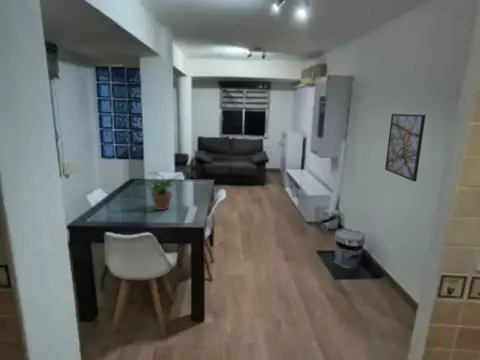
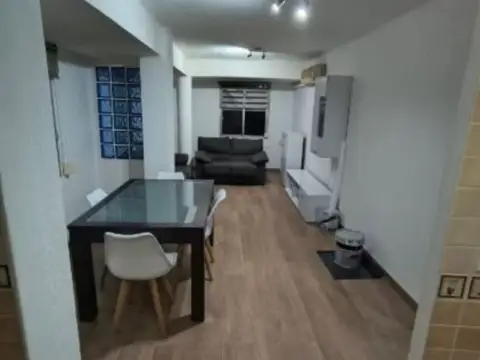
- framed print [384,112,427,183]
- potted plant [144,171,184,211]
